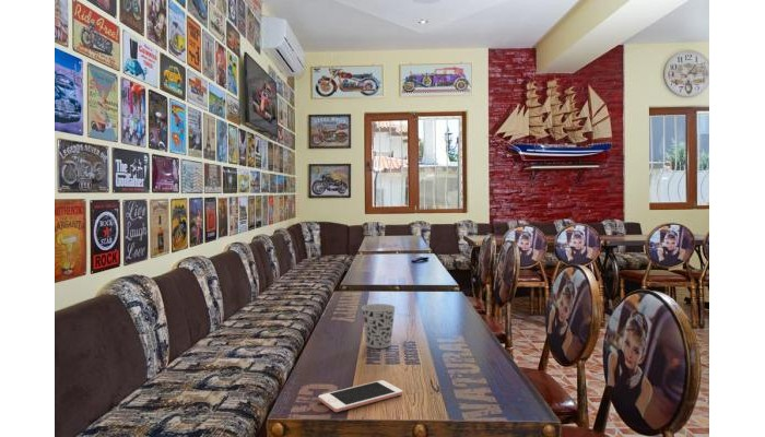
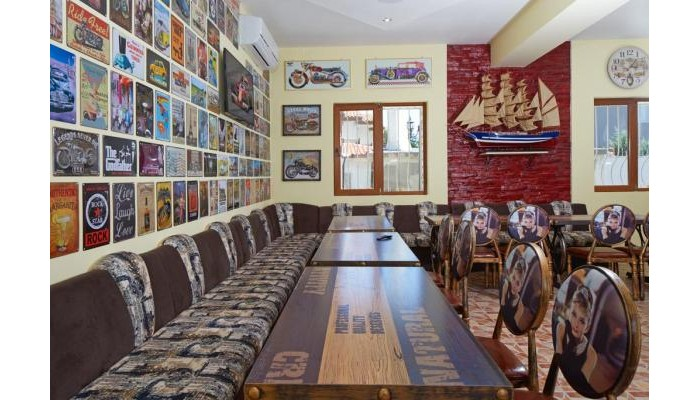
- cell phone [317,379,403,413]
- cup [361,303,397,350]
